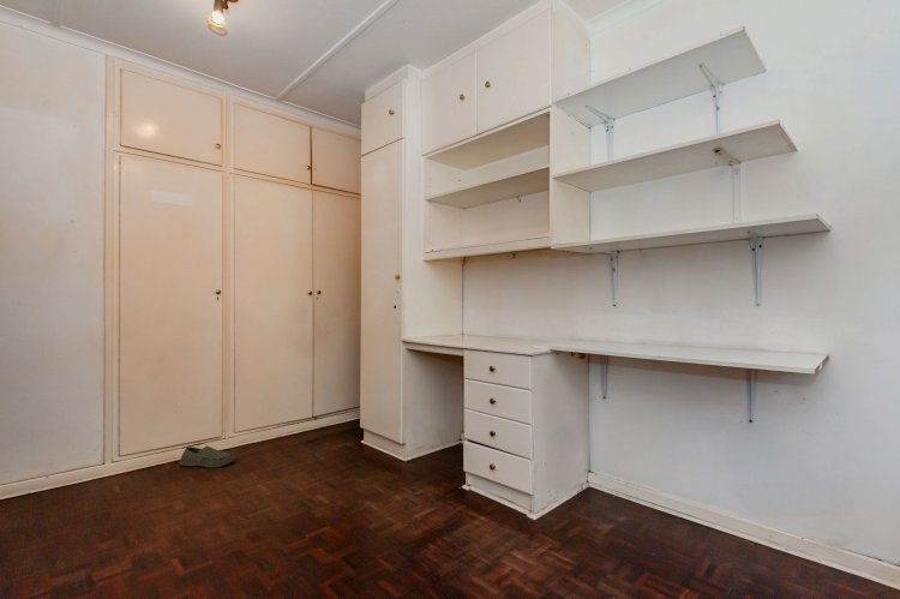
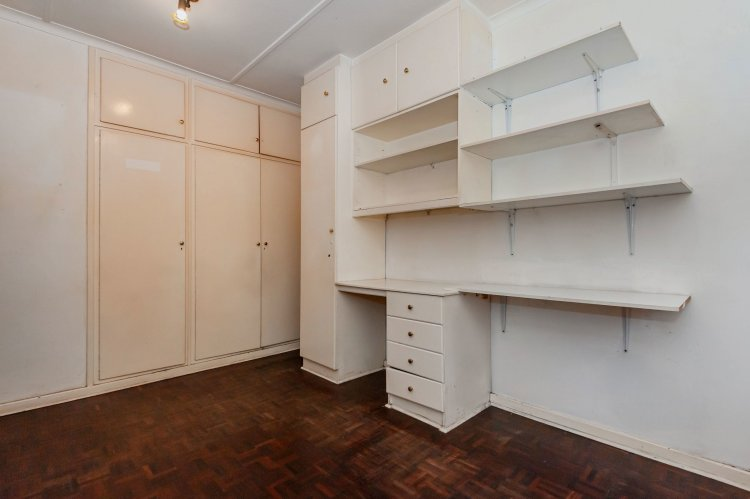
- shoe [179,444,236,469]
